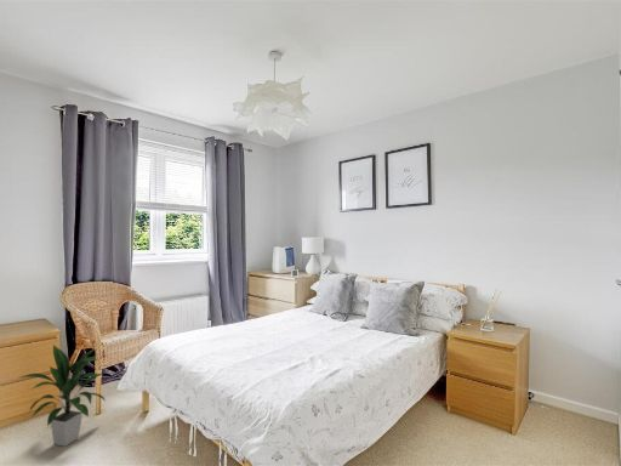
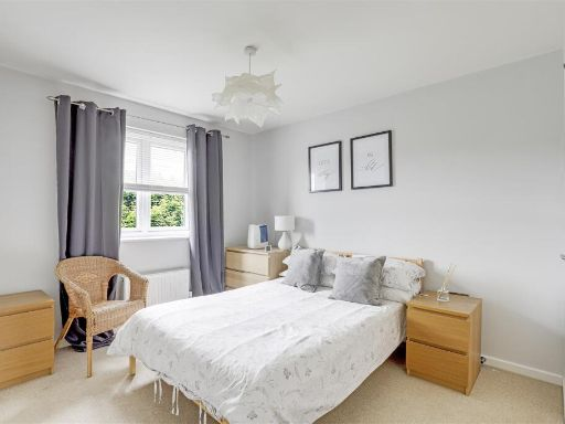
- indoor plant [19,343,106,448]
